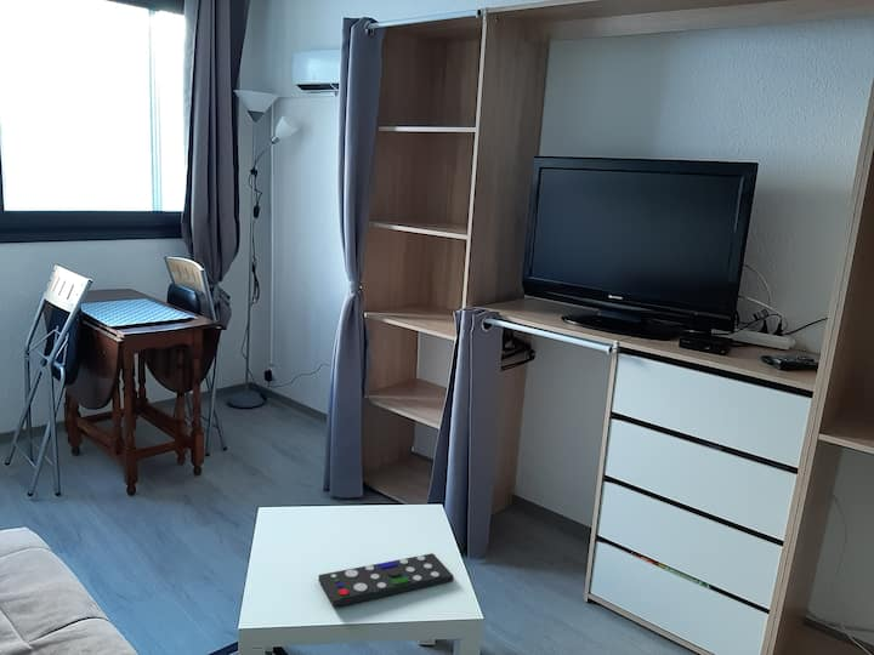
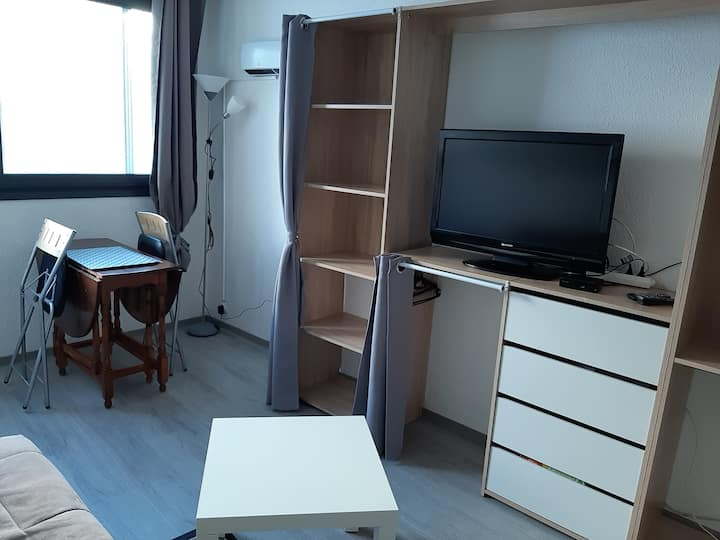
- remote control [318,552,455,608]
